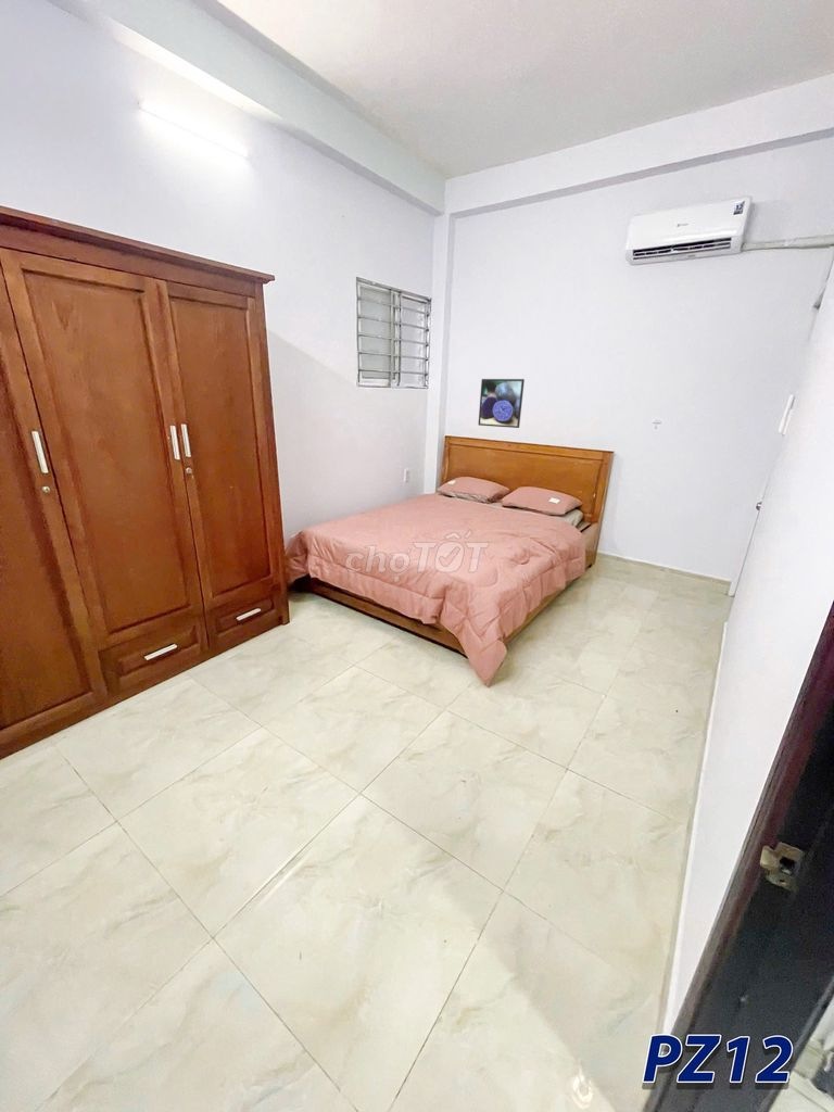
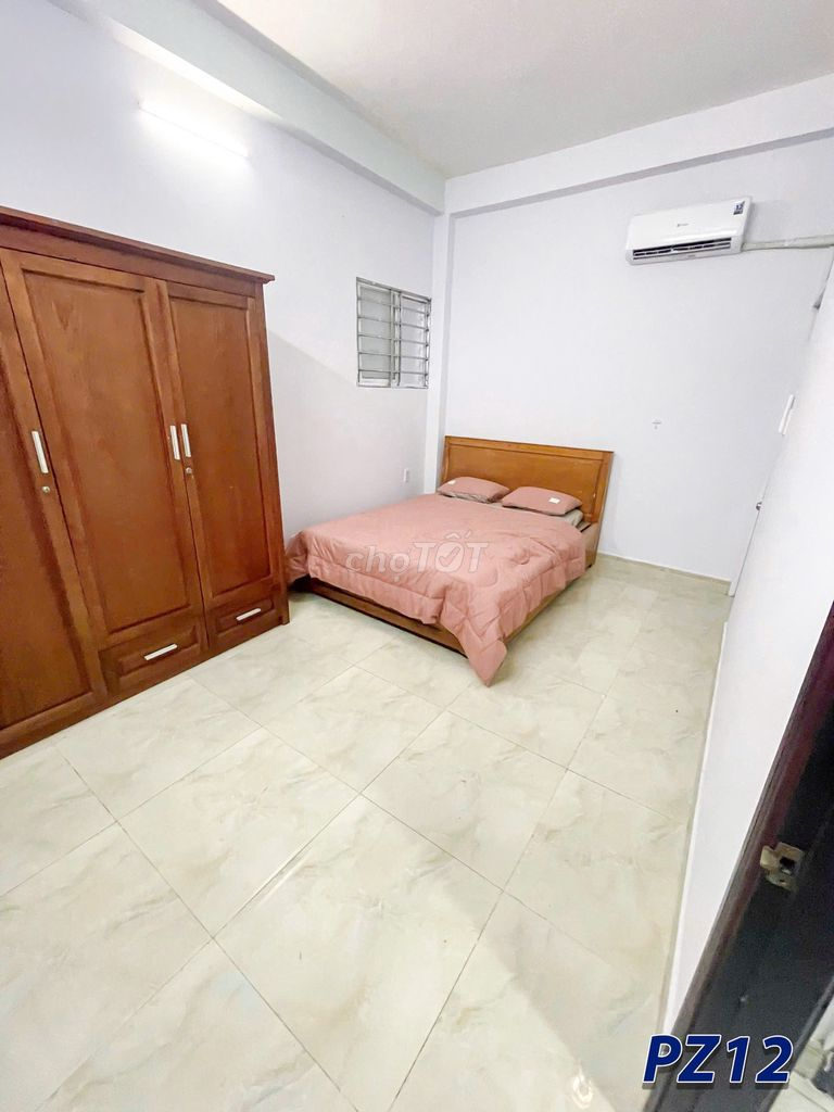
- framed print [478,378,526,429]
